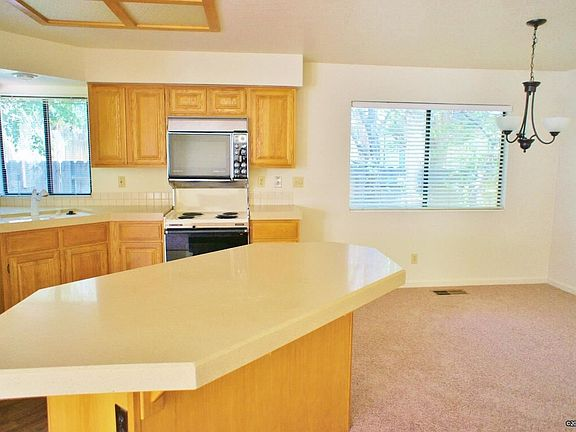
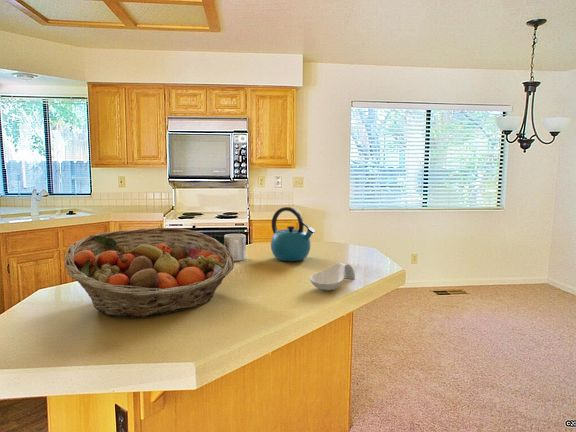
+ fruit basket [64,227,235,319]
+ mug [223,233,247,262]
+ spoon rest [309,262,356,292]
+ kettle [270,206,316,262]
